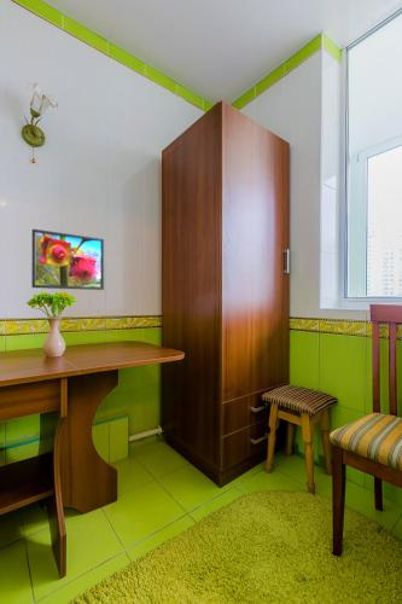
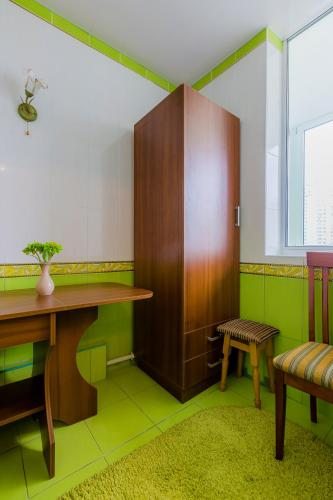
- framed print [30,228,105,291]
